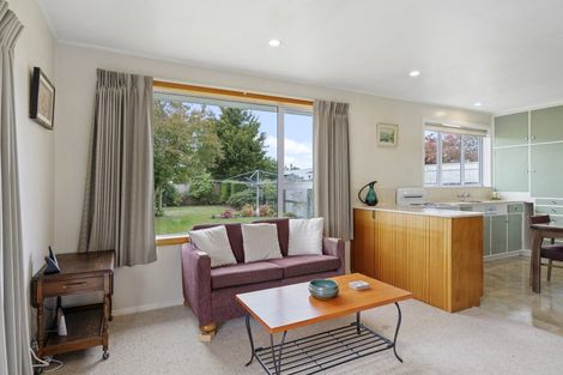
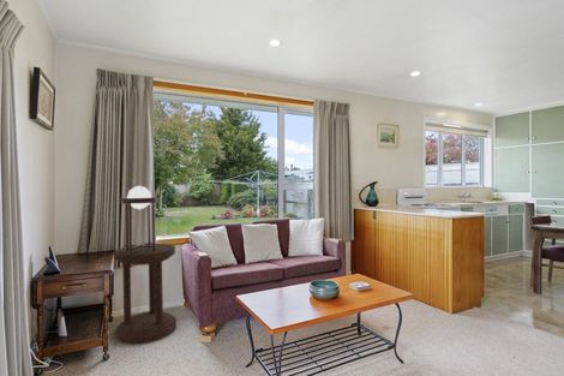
+ side table [113,243,178,345]
+ table lamp [119,184,158,255]
